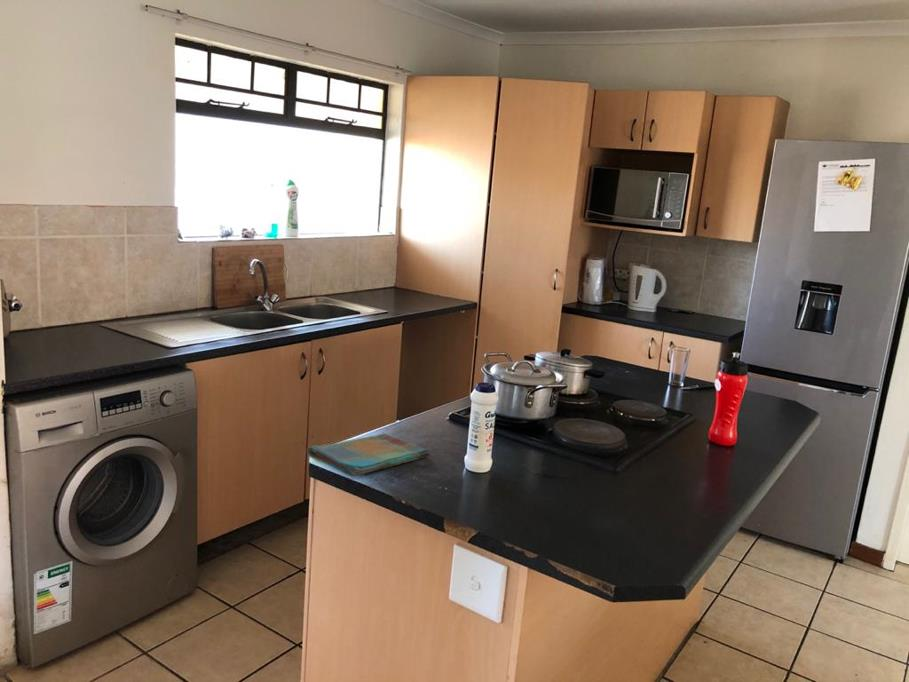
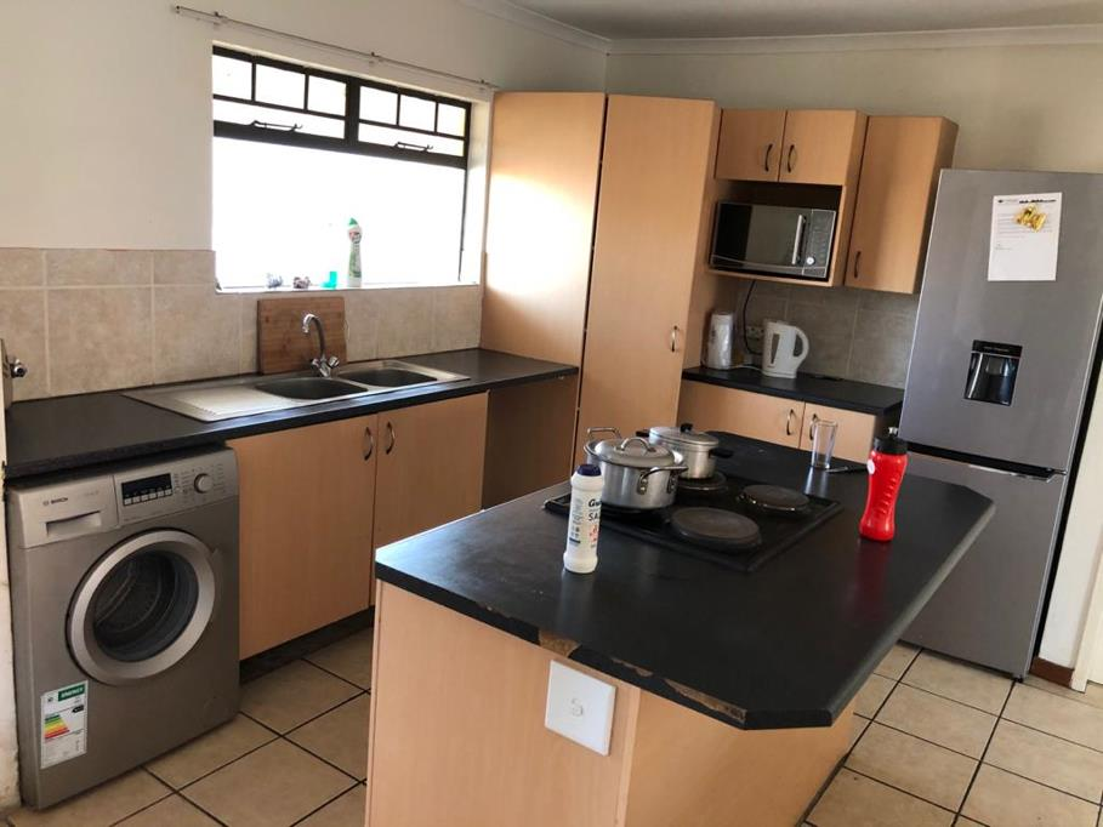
- dish towel [306,432,430,478]
